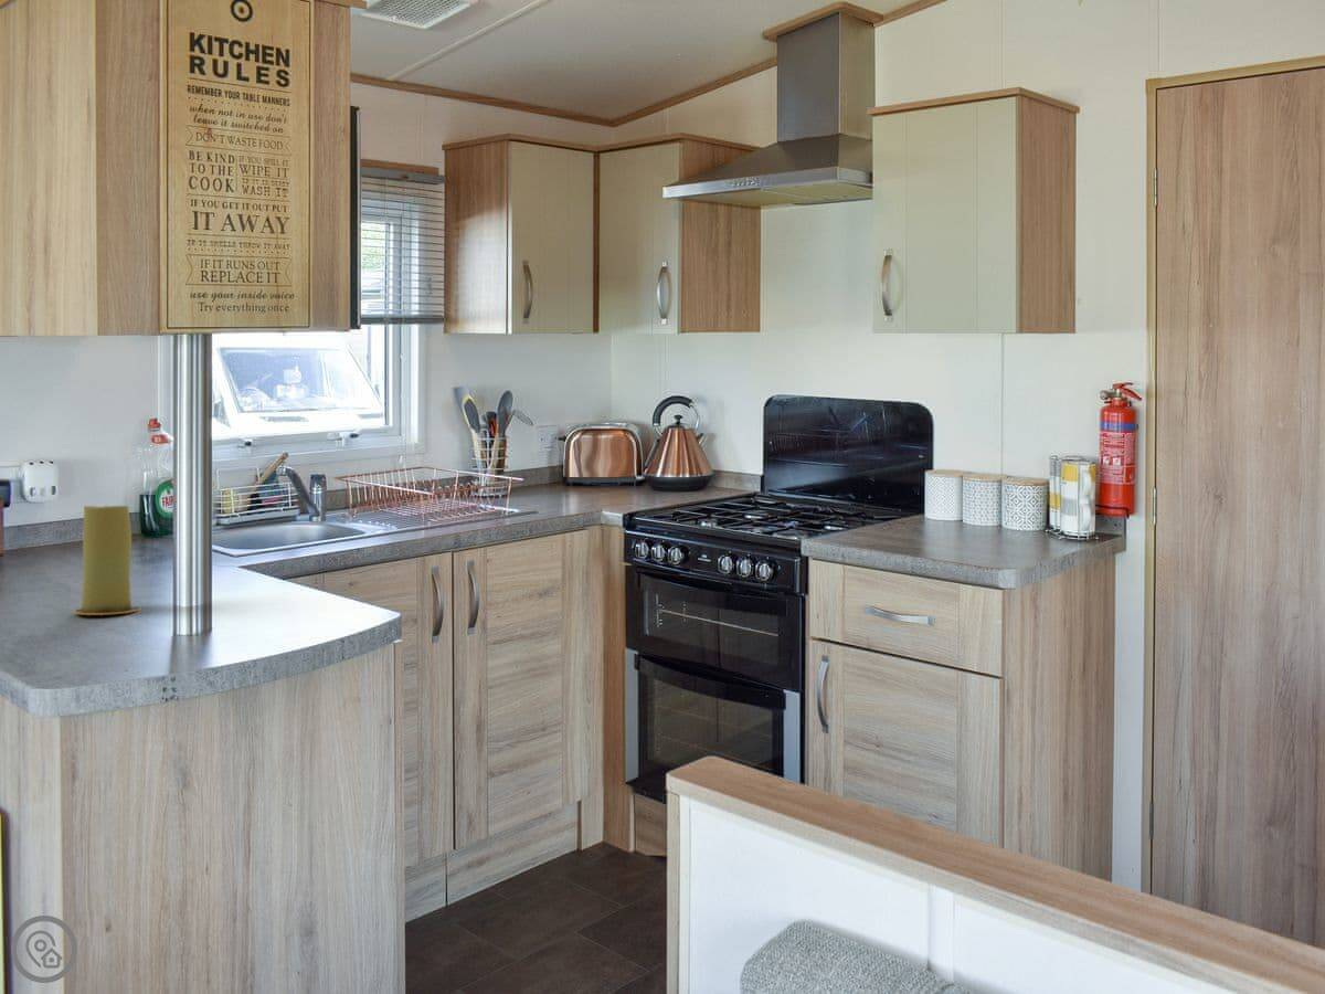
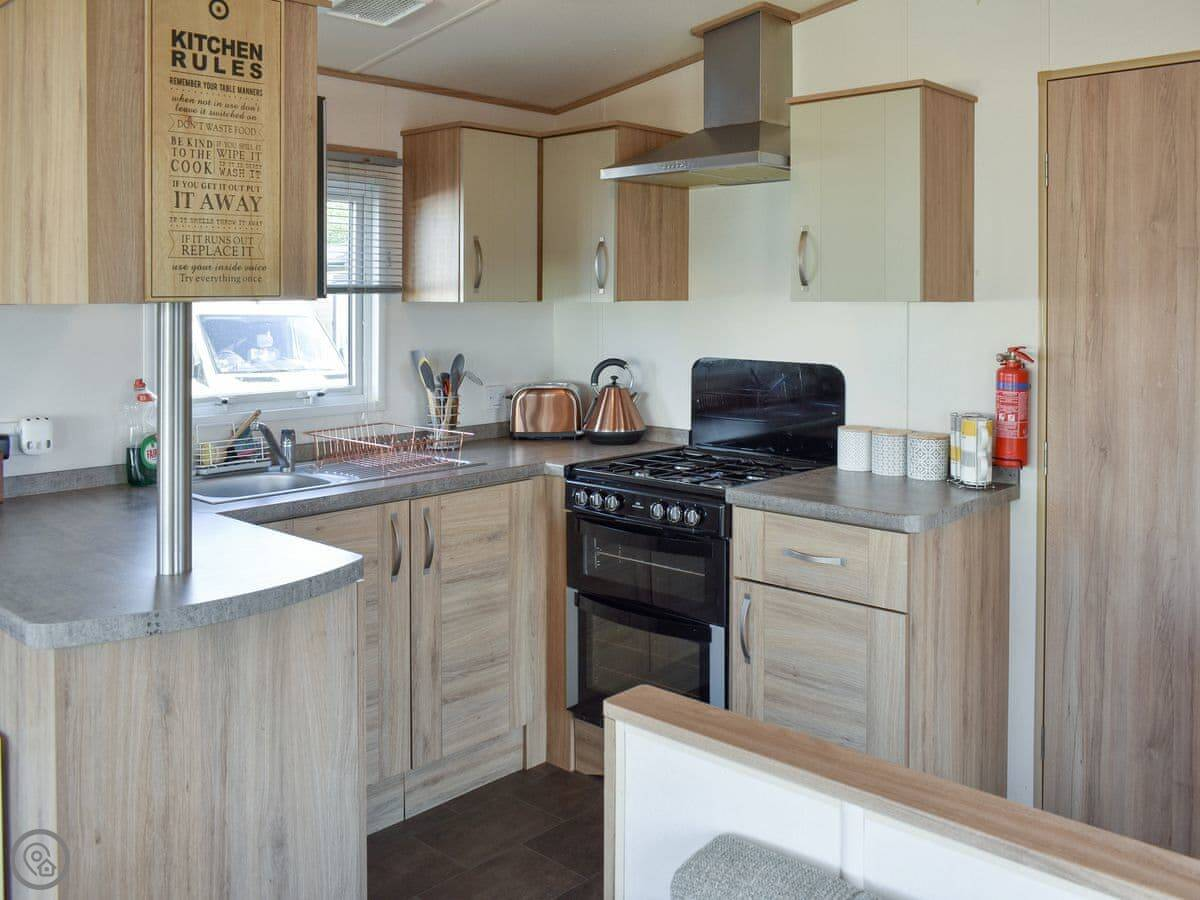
- candle [73,505,142,616]
